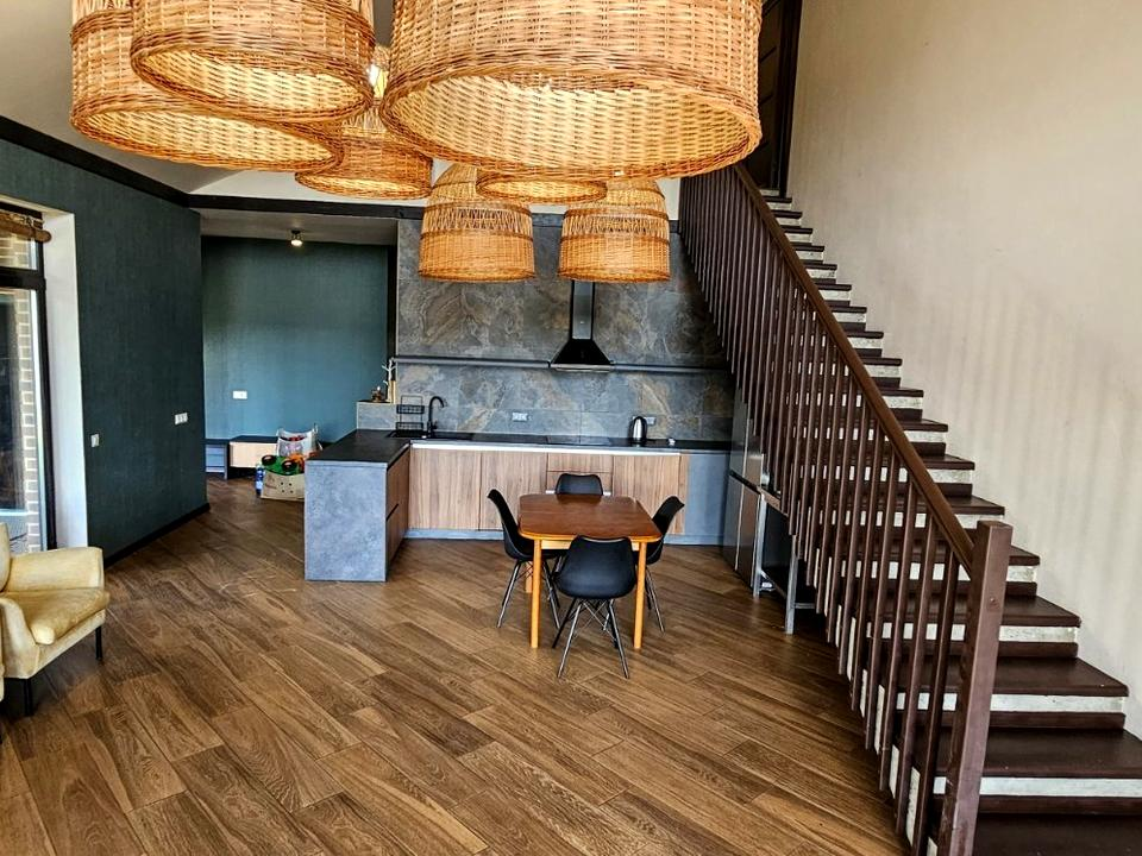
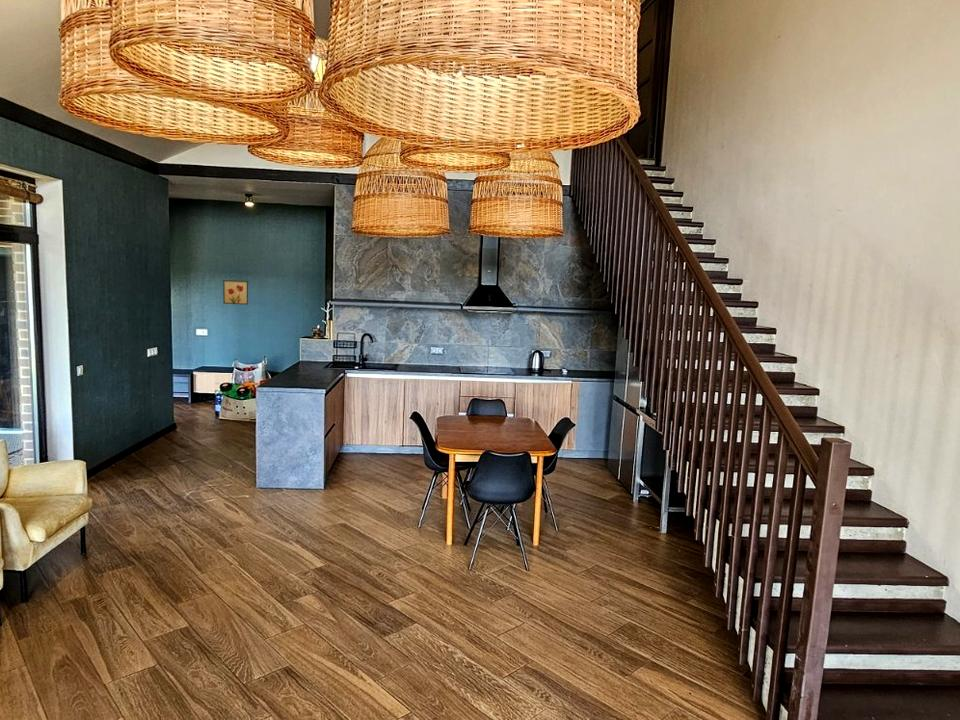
+ wall art [222,279,249,305]
